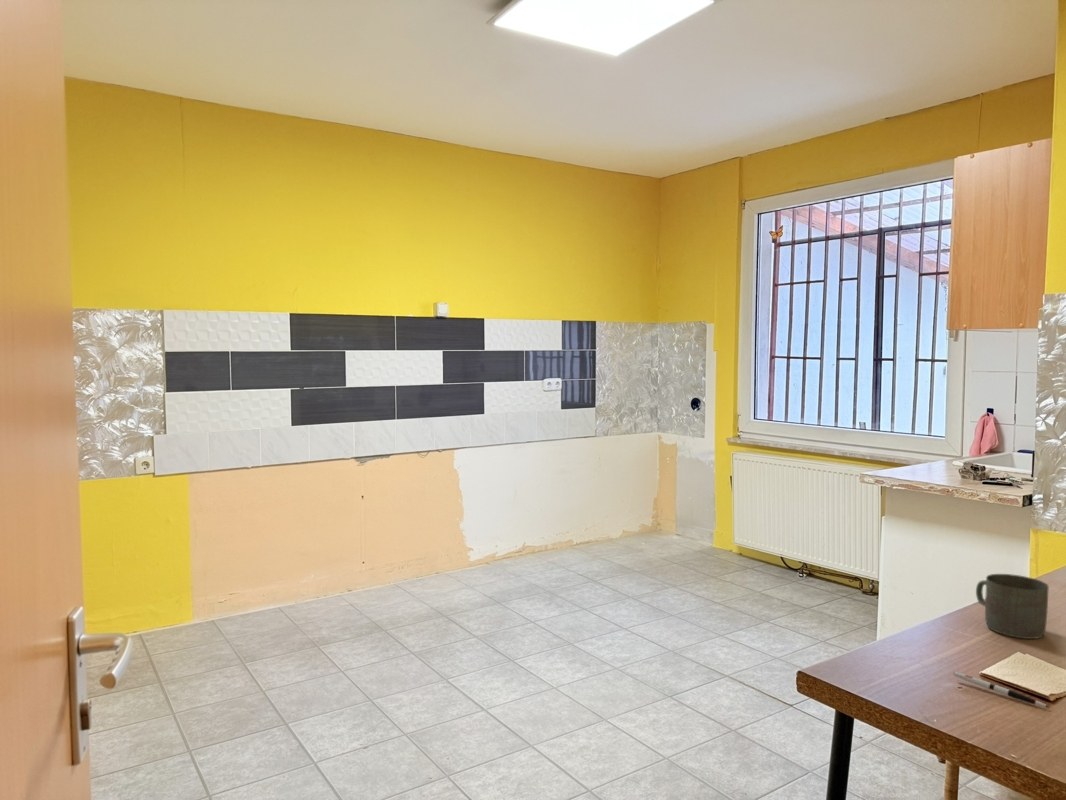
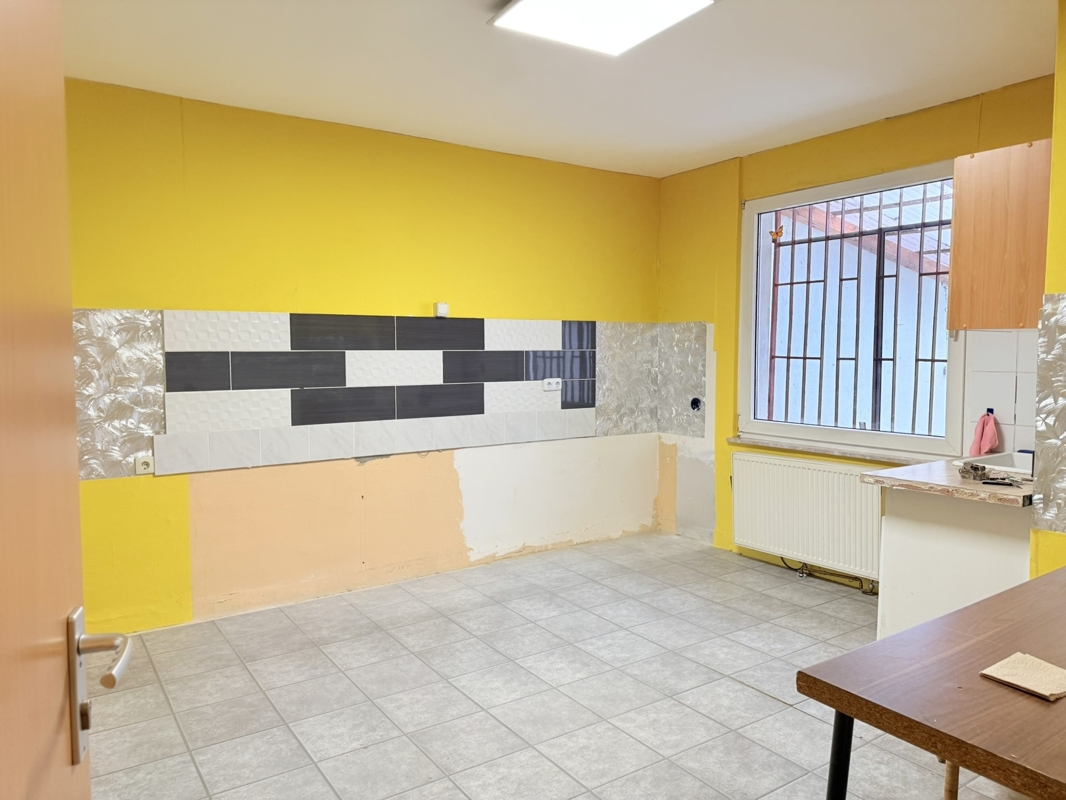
- pen [953,671,1049,708]
- mug [975,573,1050,640]
